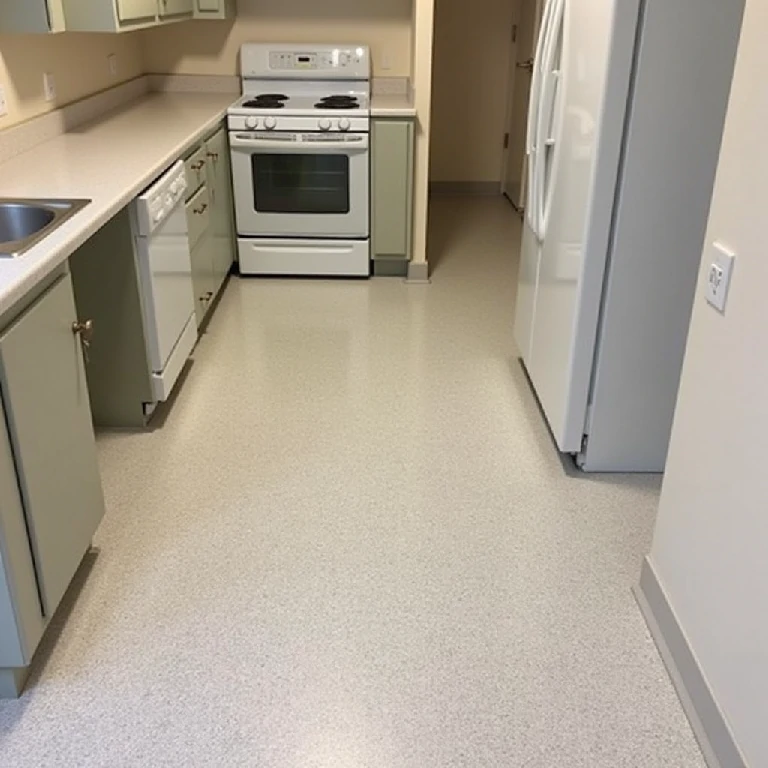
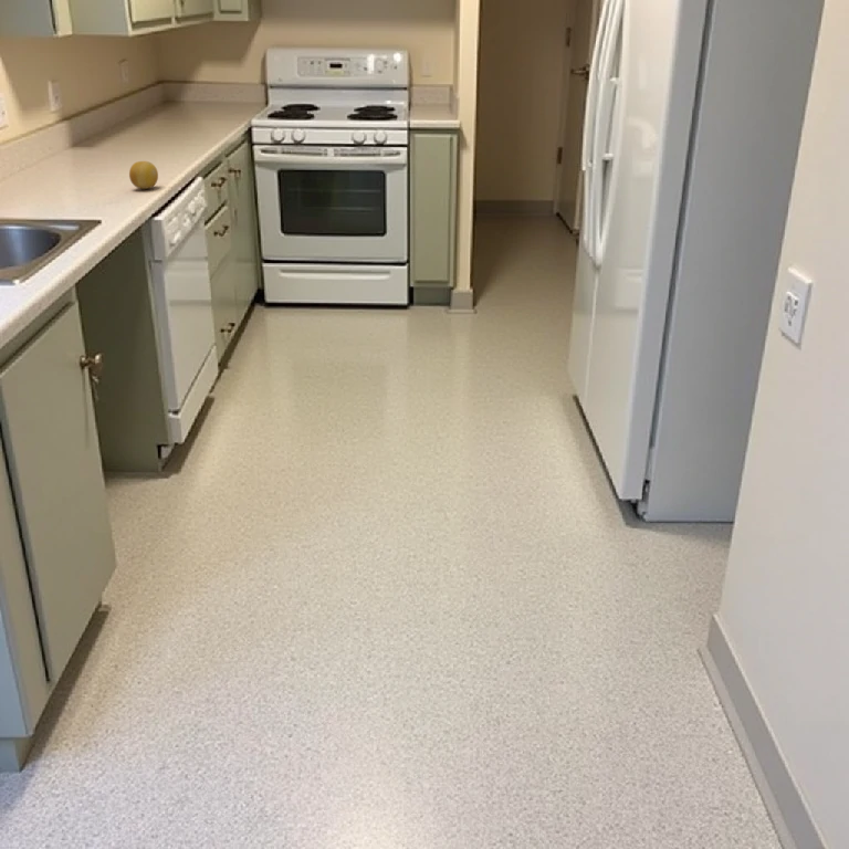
+ fruit [128,160,159,190]
